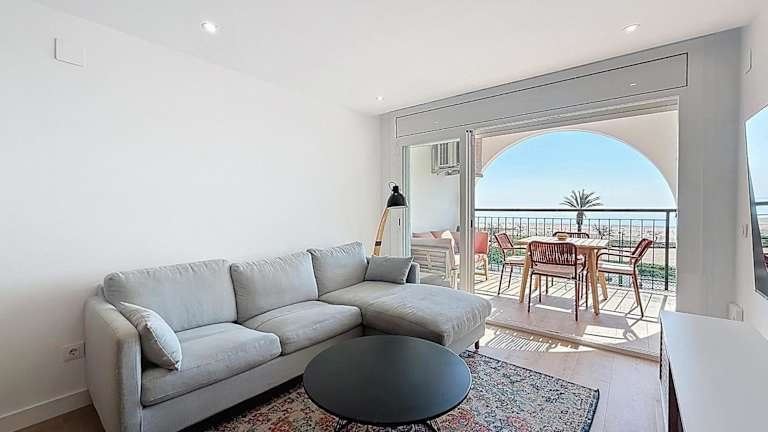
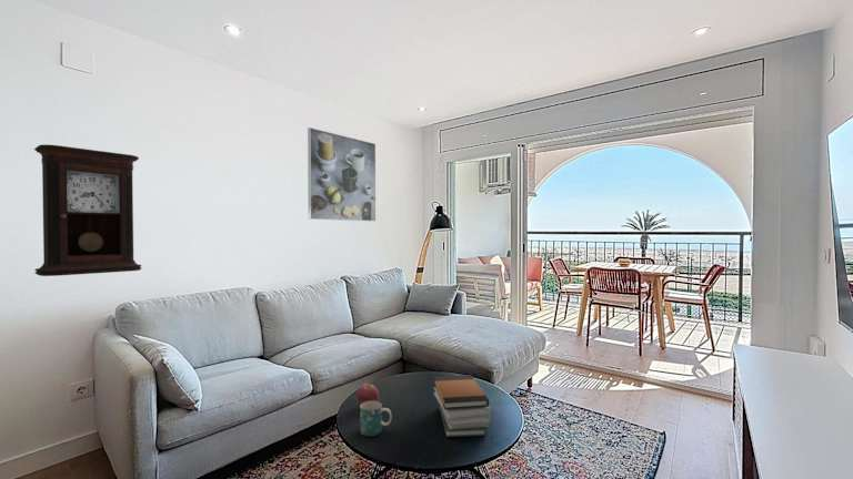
+ book stack [432,374,492,438]
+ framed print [307,126,377,223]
+ pendulum clock [33,143,142,277]
+ mug [359,401,392,438]
+ apple [355,383,380,406]
